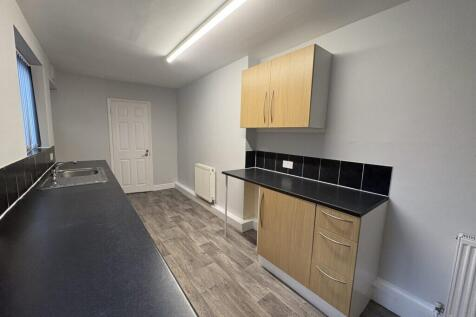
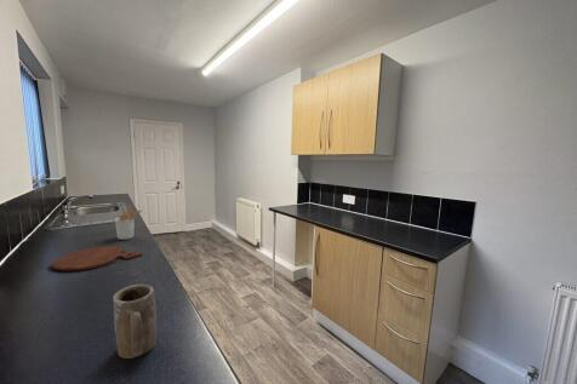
+ cutting board [50,246,143,271]
+ utensil holder [114,206,144,241]
+ mug [112,283,158,360]
